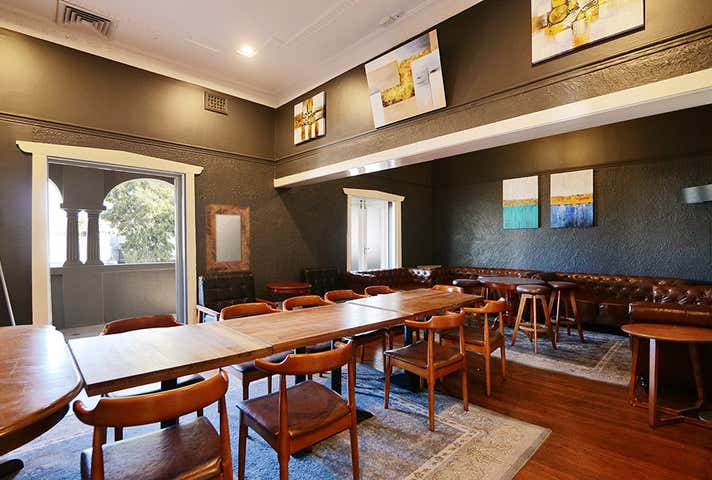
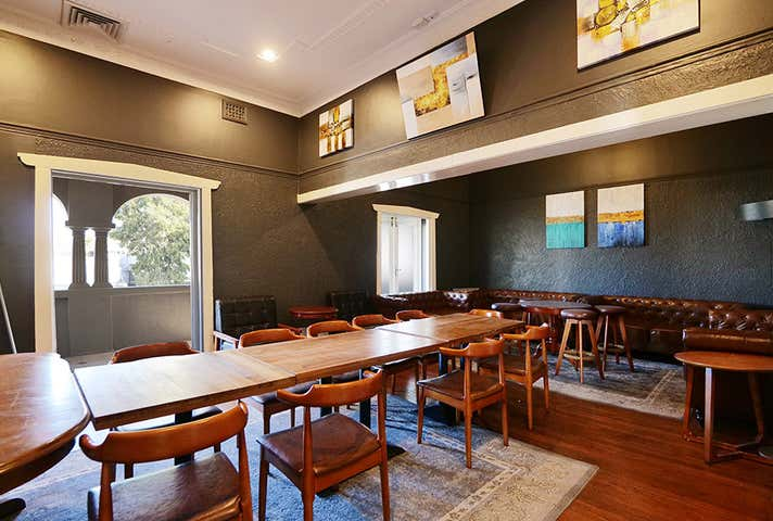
- home mirror [204,203,251,274]
